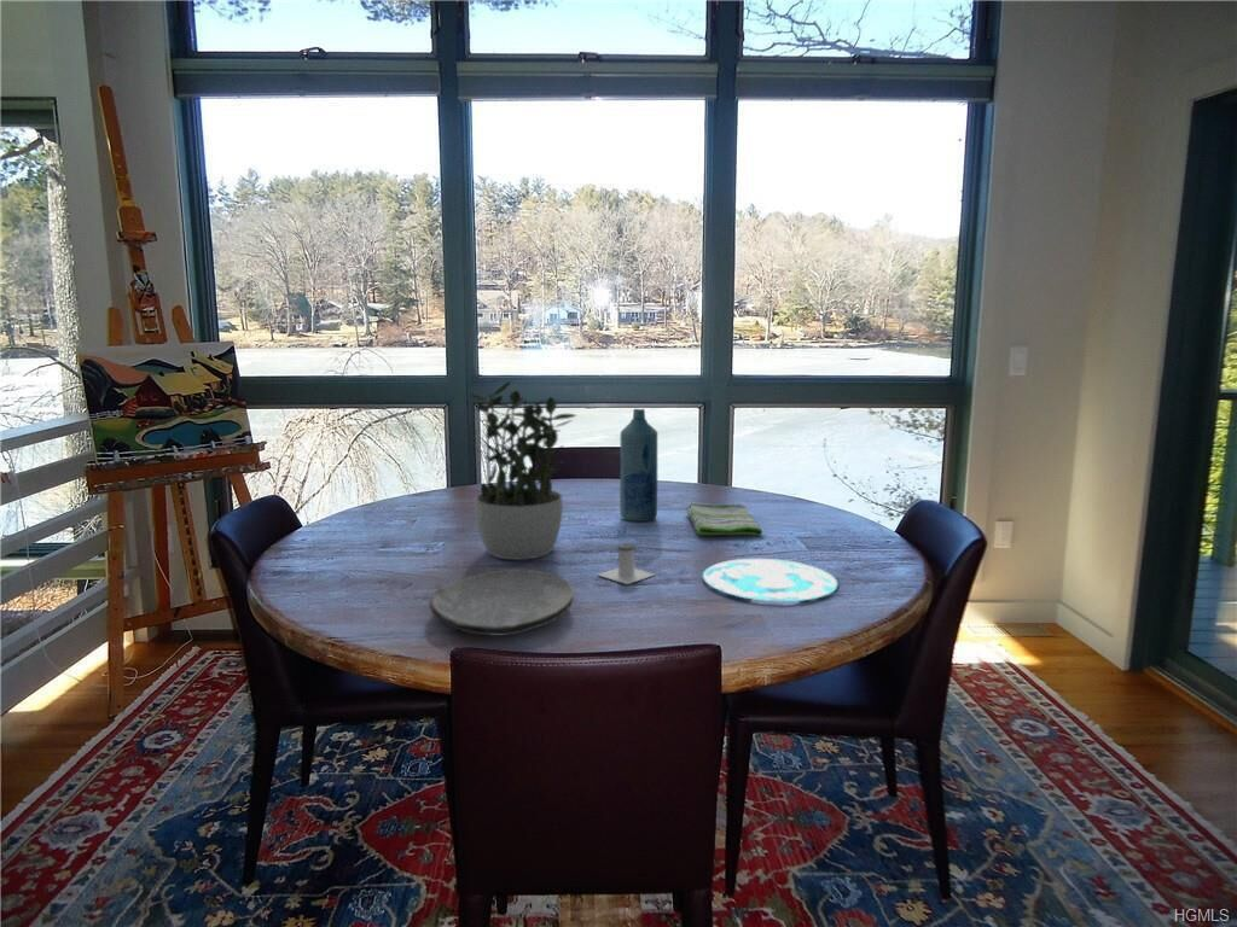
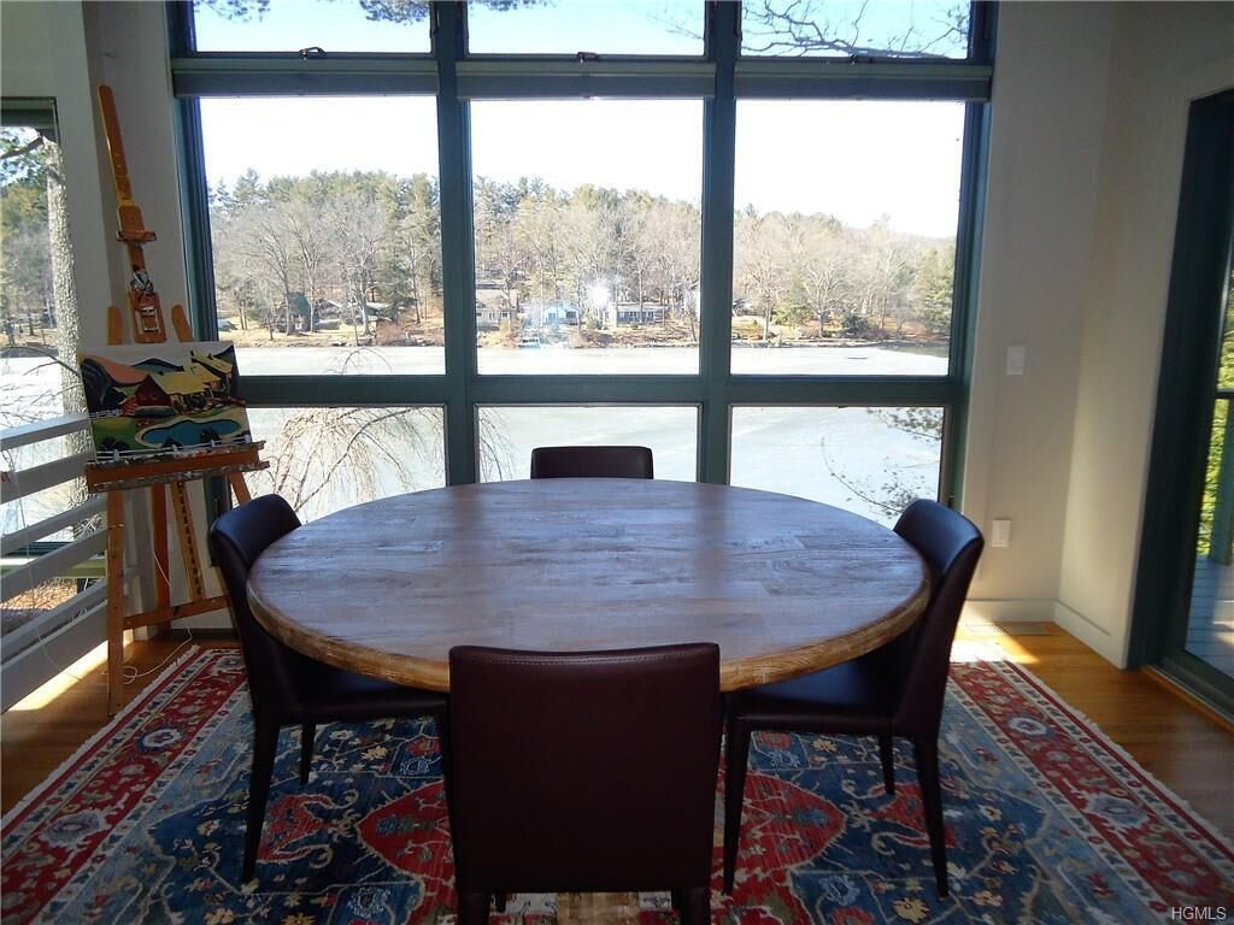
- potted plant [467,380,577,561]
- salt shaker [597,542,656,585]
- dish towel [685,502,763,537]
- plate [429,569,576,636]
- bottle [618,408,658,523]
- plate [702,558,838,602]
